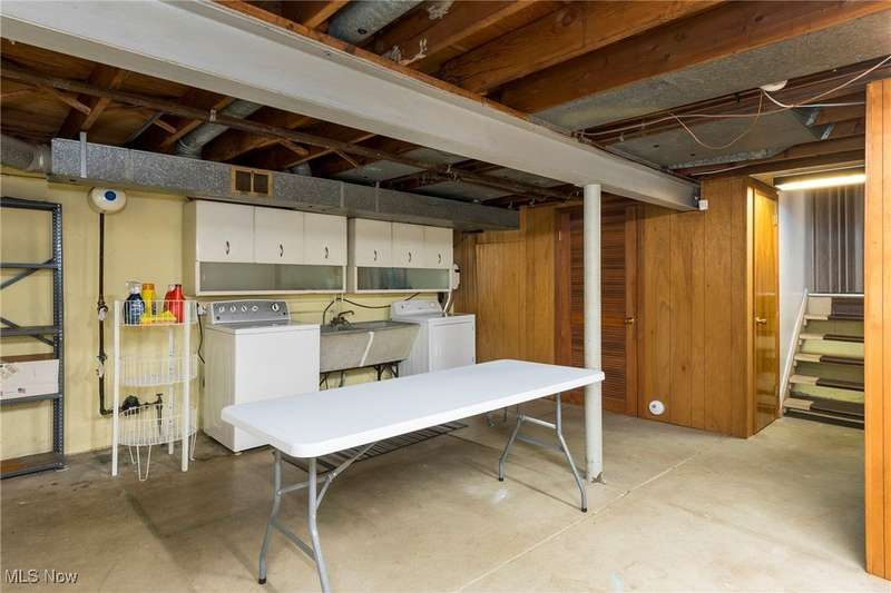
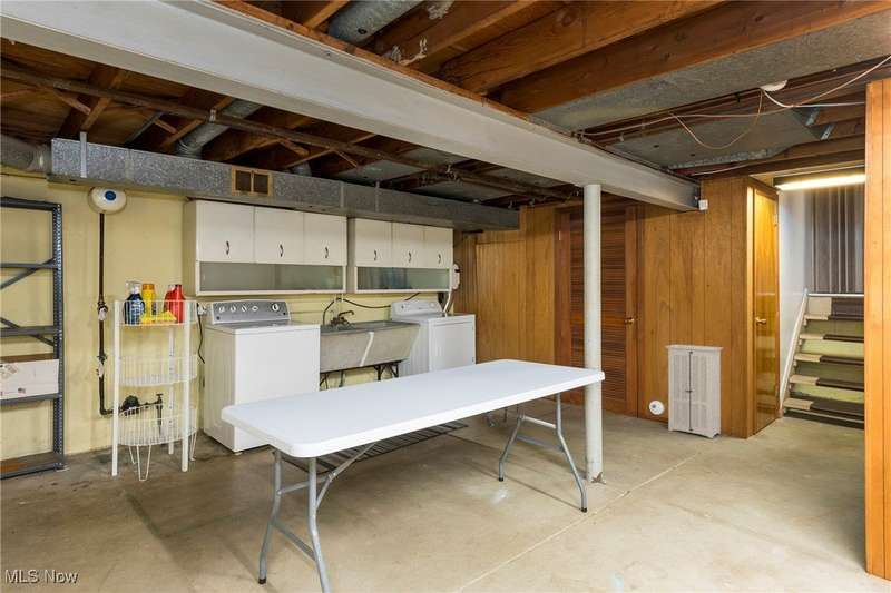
+ storage cabinet [664,342,724,439]
